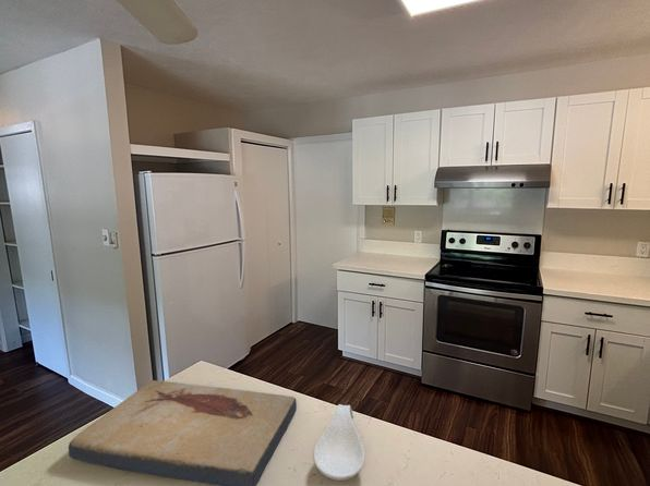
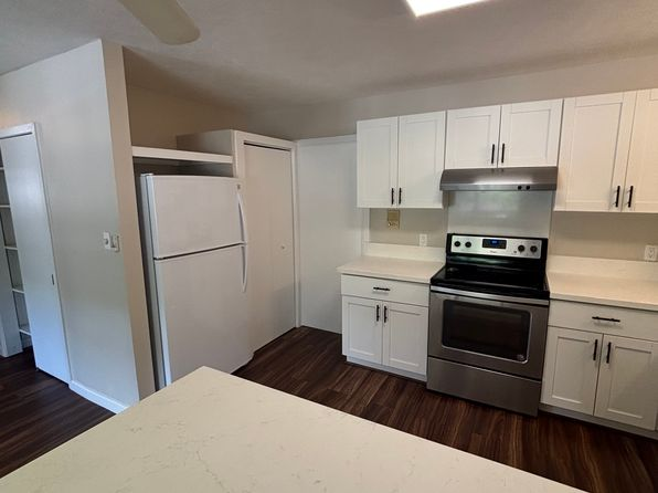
- fish fossil [68,379,298,486]
- spoon rest [312,403,365,482]
